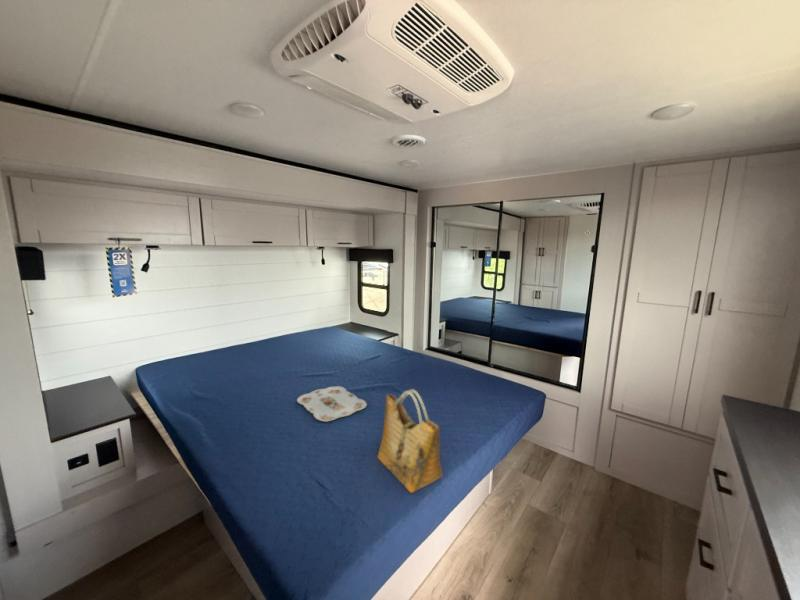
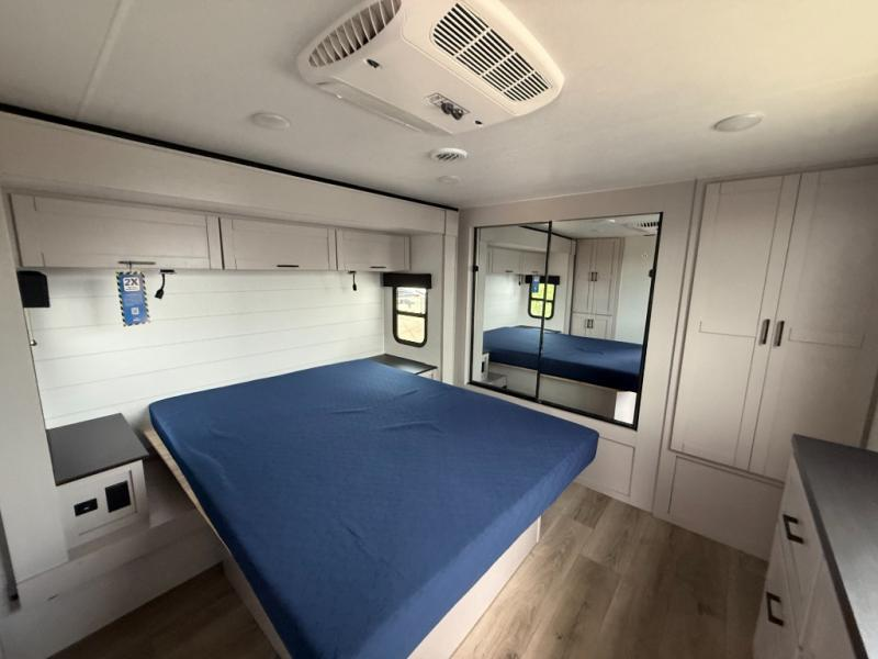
- serving tray [296,385,368,422]
- grocery bag [376,388,444,494]
